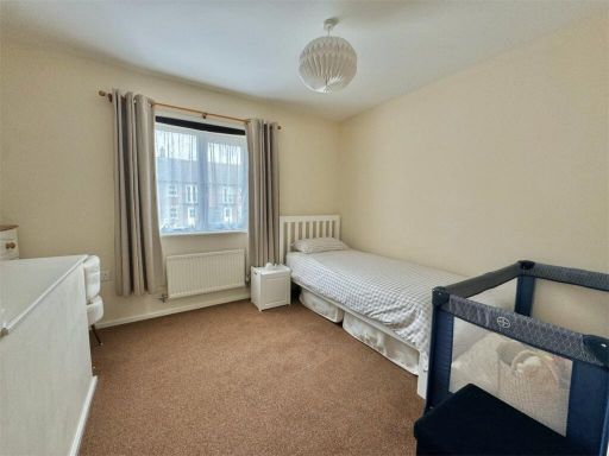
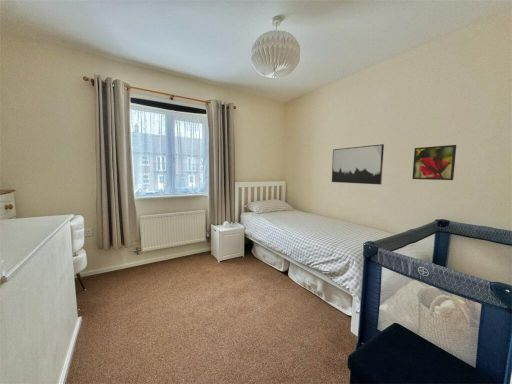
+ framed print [411,144,457,181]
+ wall art [331,143,385,186]
